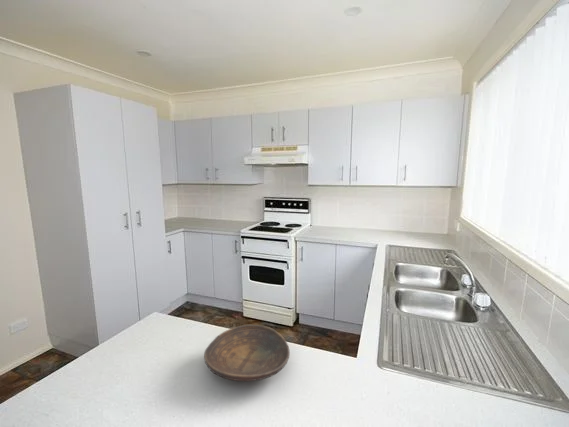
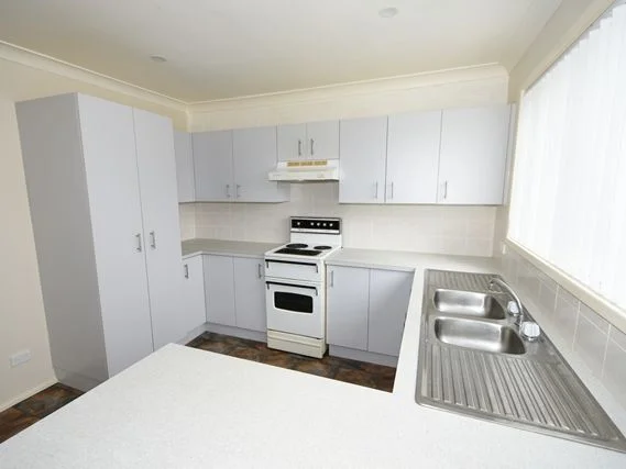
- decorative bowl [203,324,291,382]
